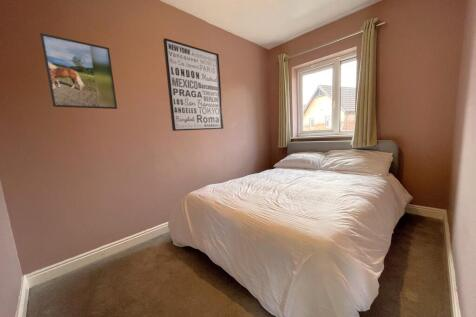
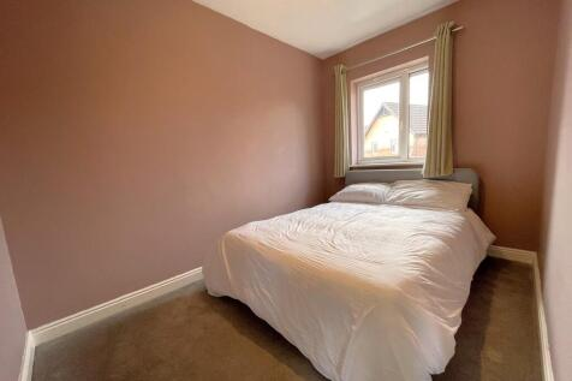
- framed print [39,32,118,110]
- wall art [162,37,224,132]
